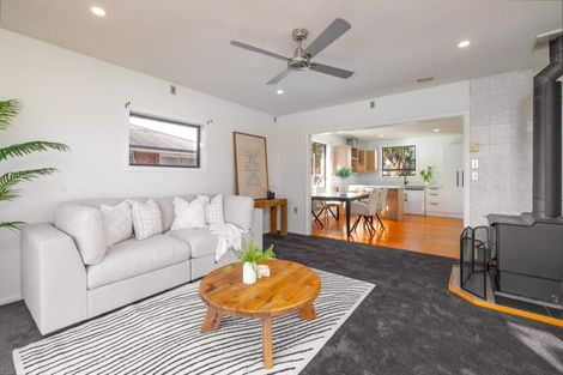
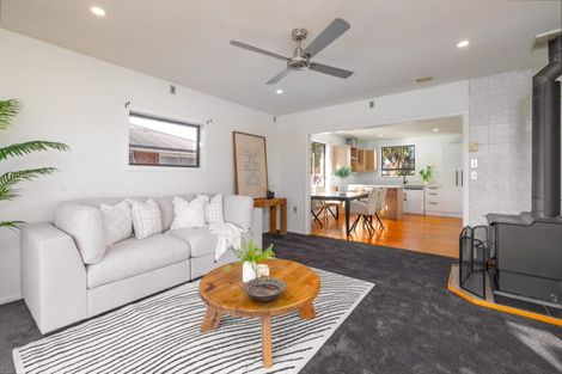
+ decorative bowl [242,276,288,302]
